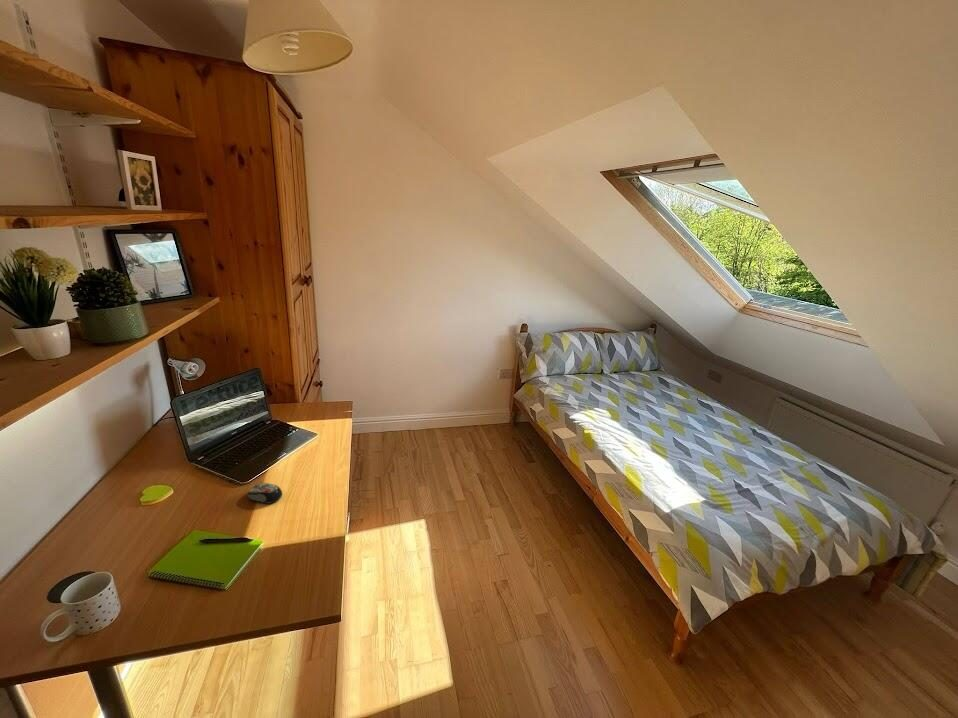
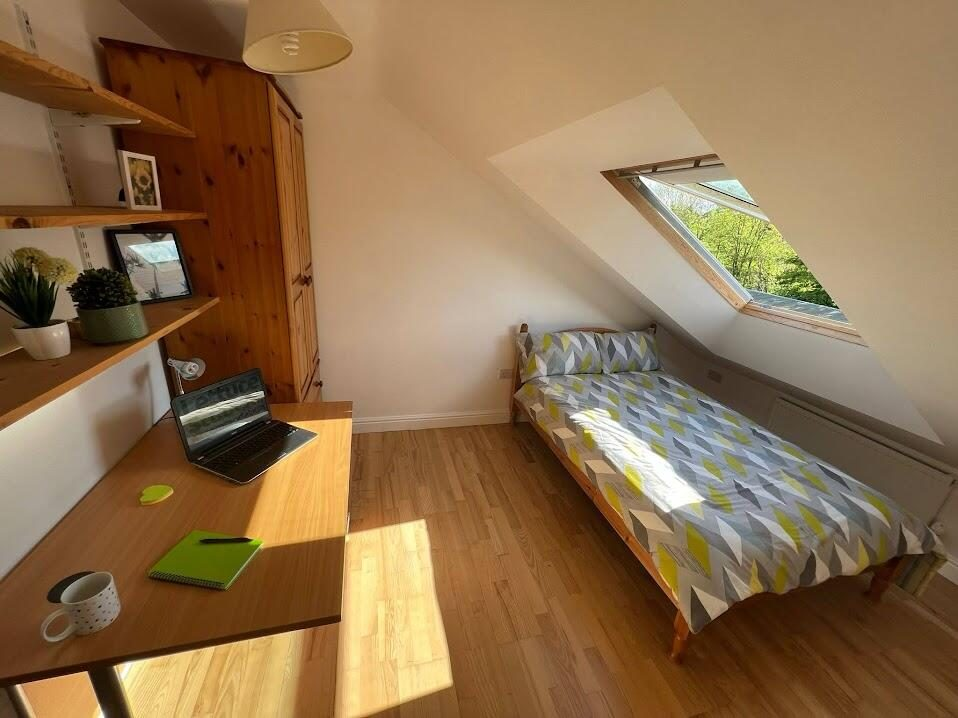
- computer mouse [247,482,283,505]
